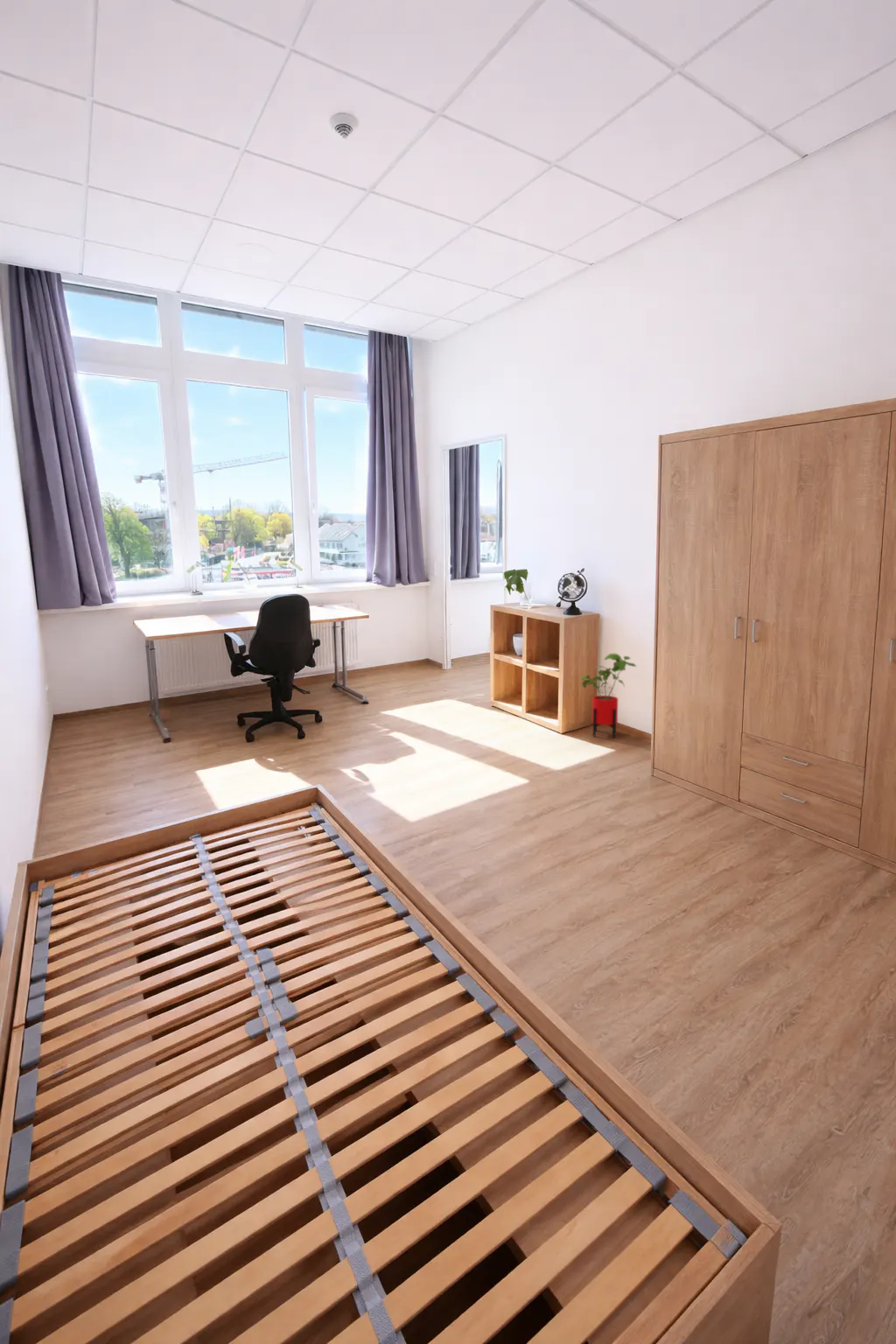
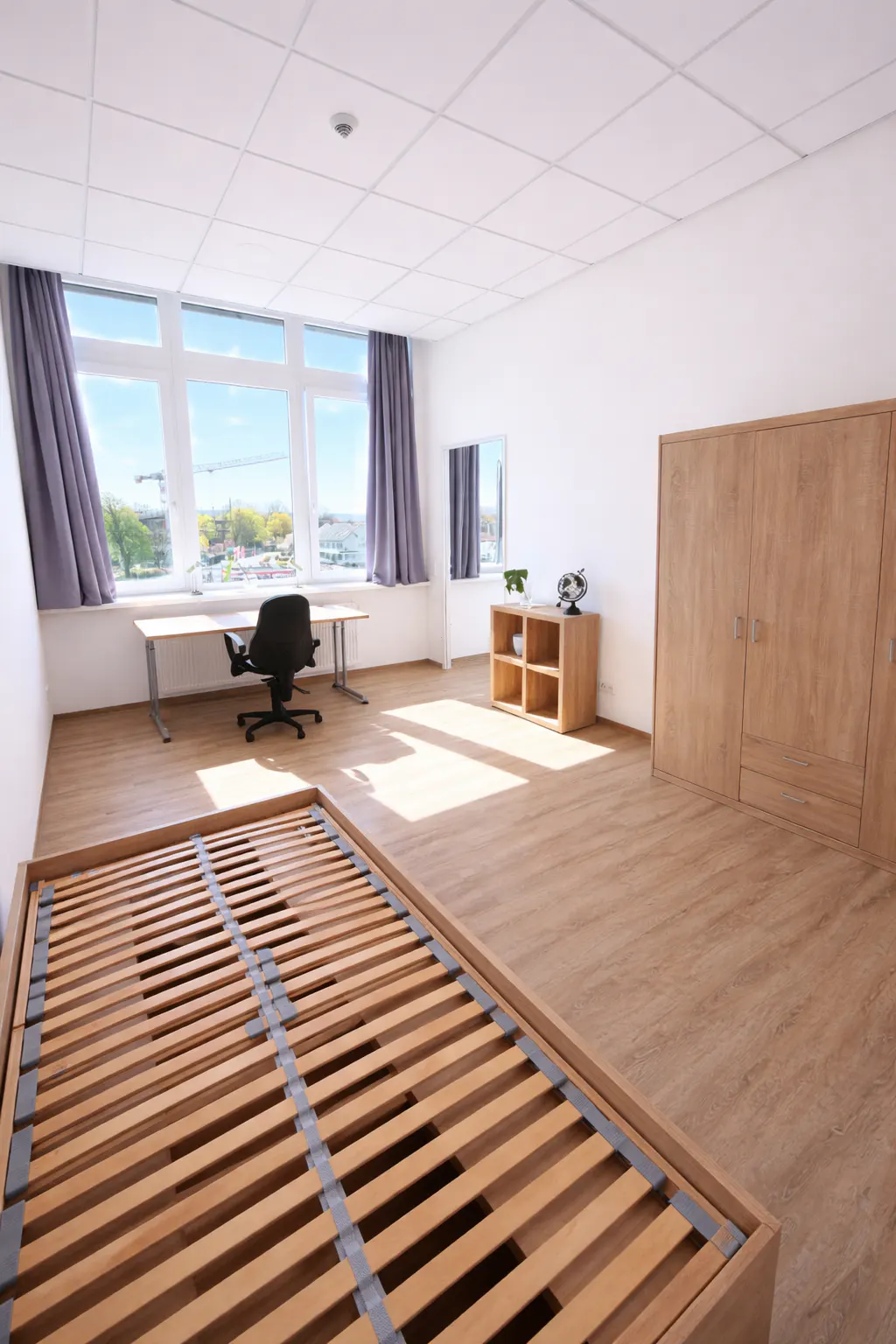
- house plant [580,653,638,739]
